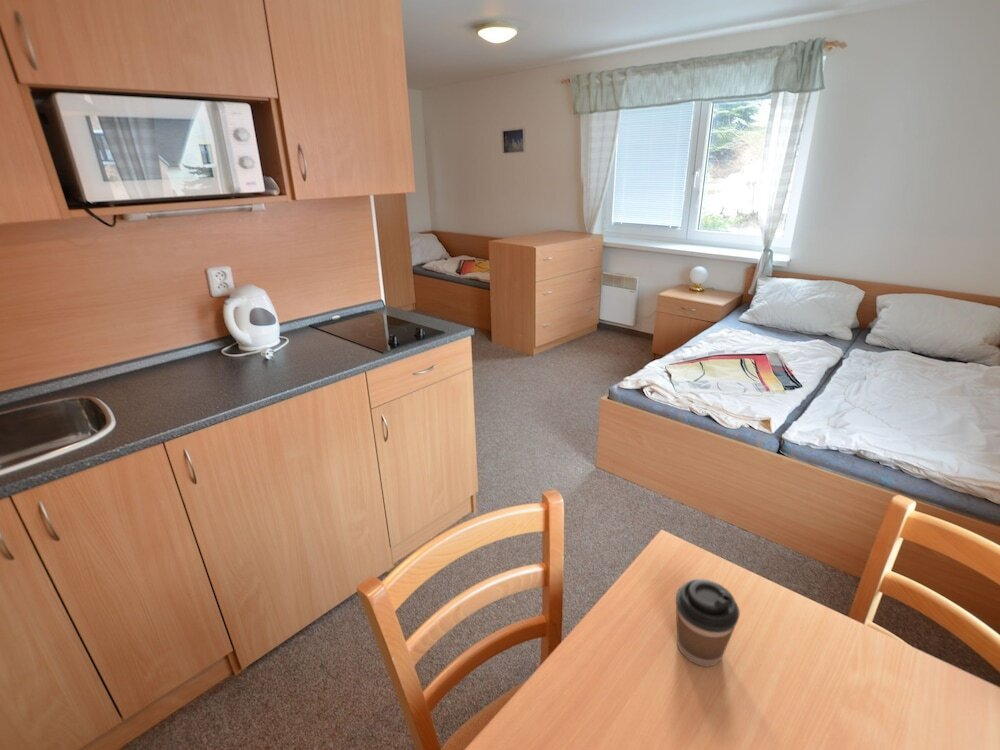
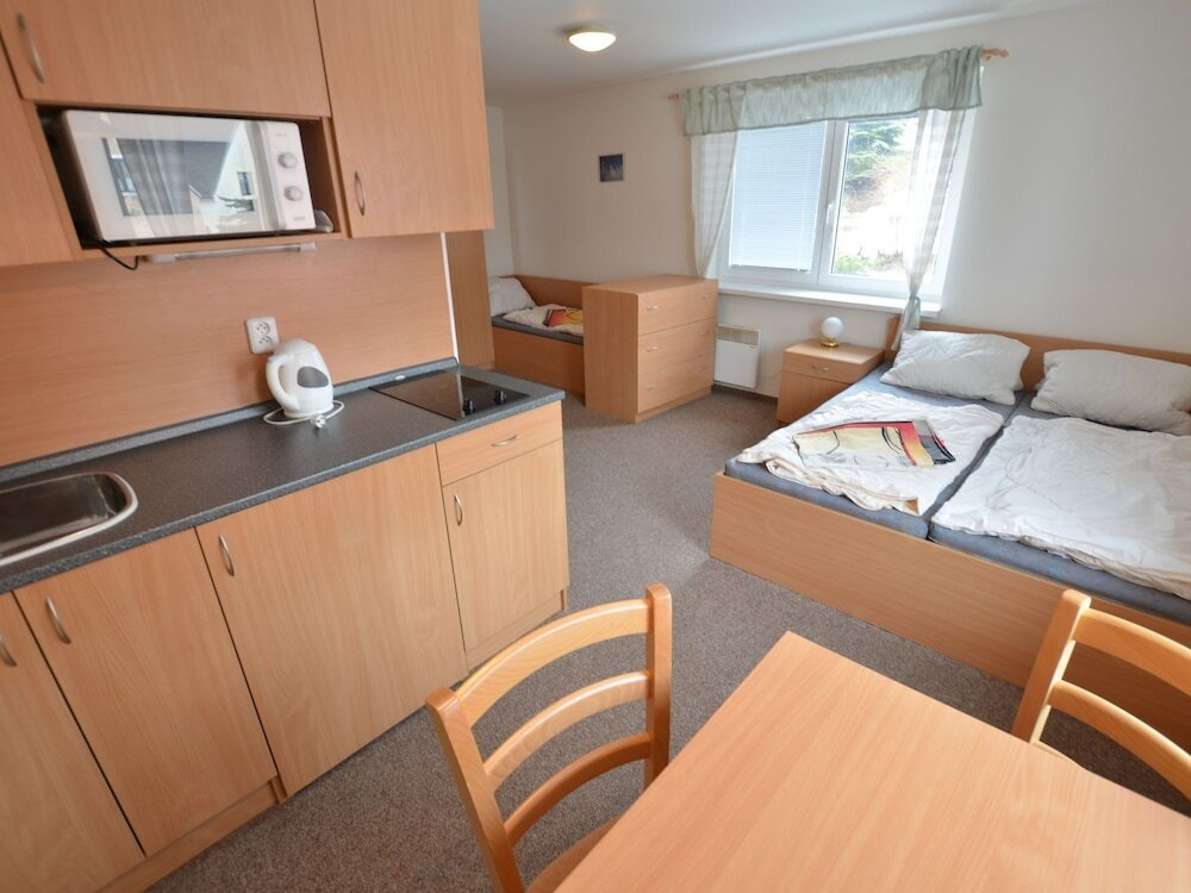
- coffee cup [675,578,741,668]
